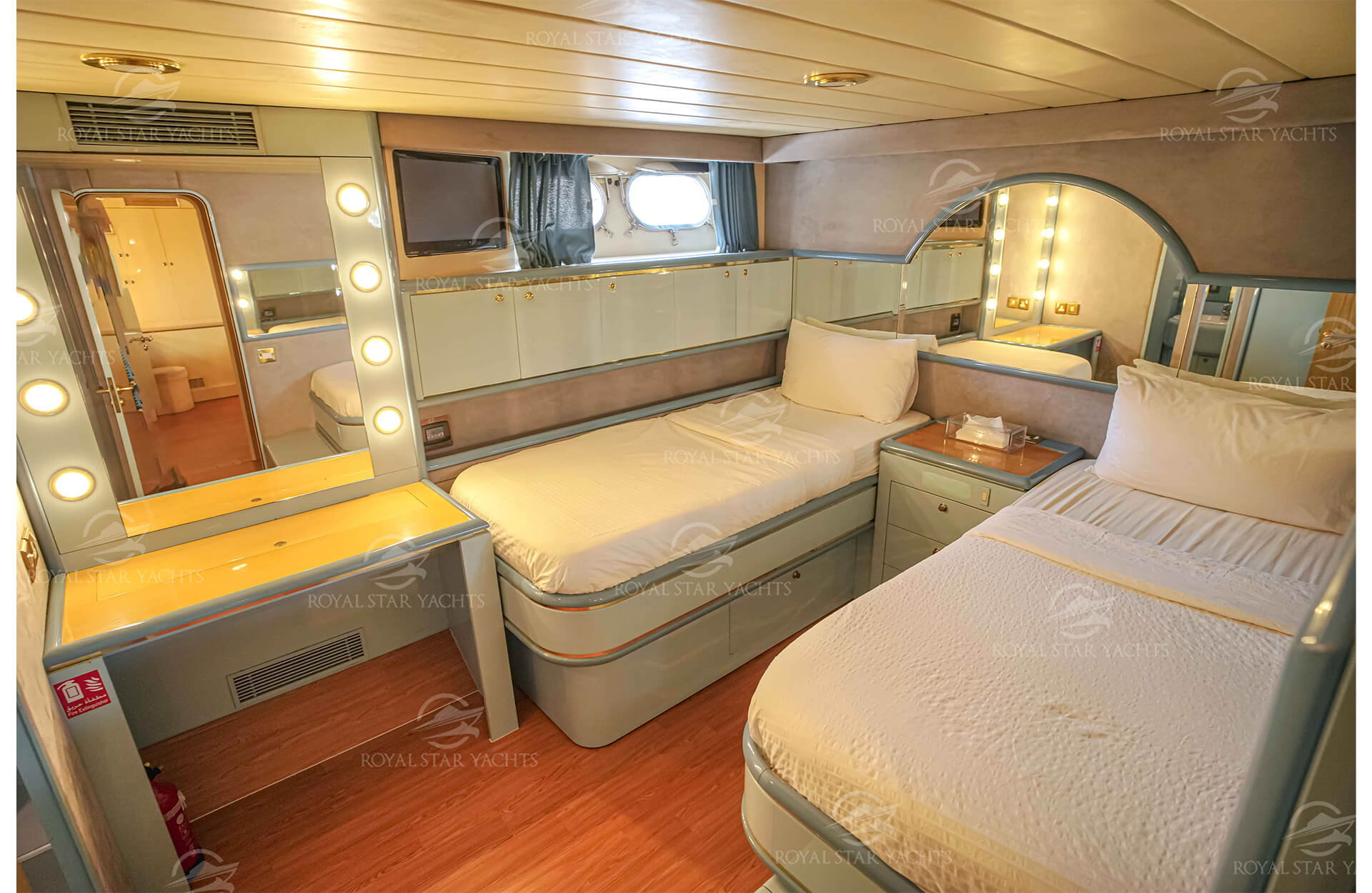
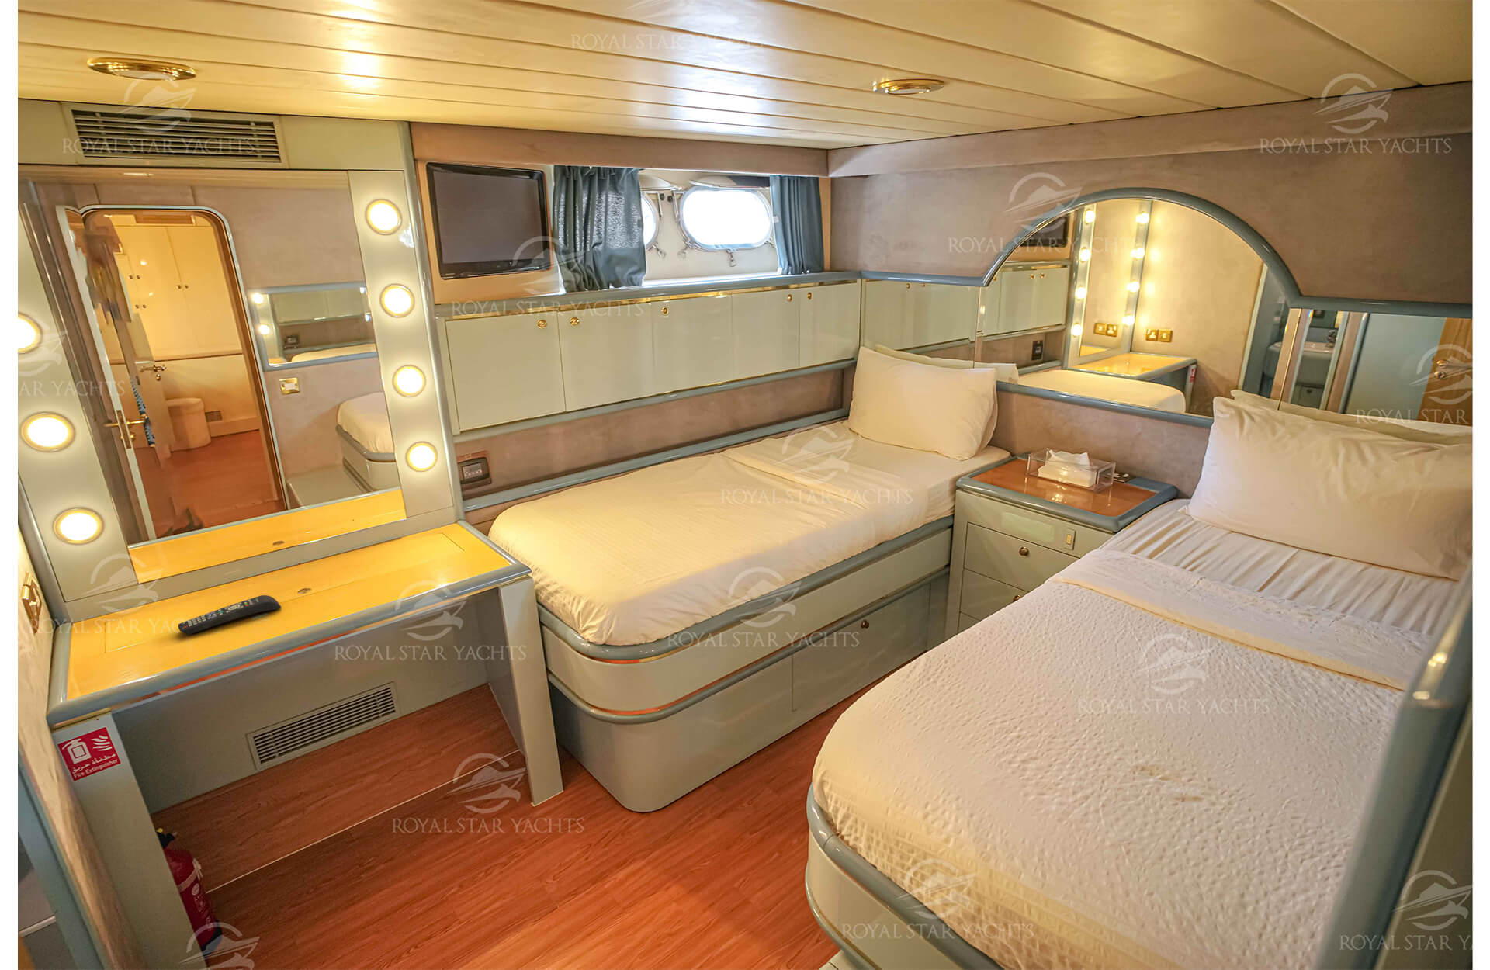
+ remote control [178,594,281,635]
